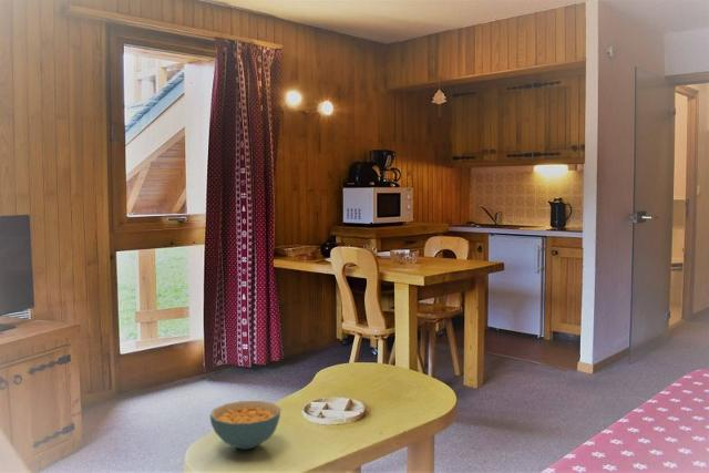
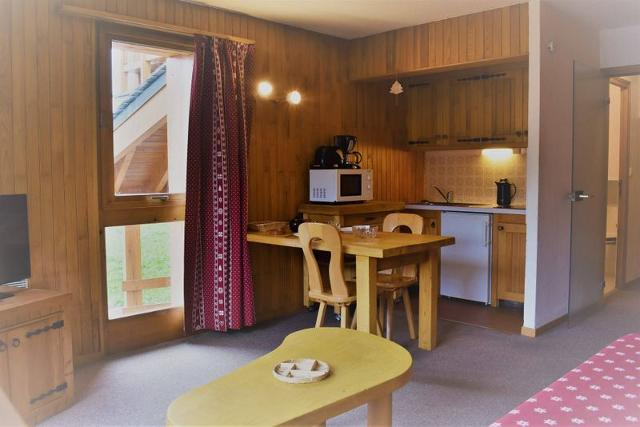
- cereal bowl [209,400,281,450]
